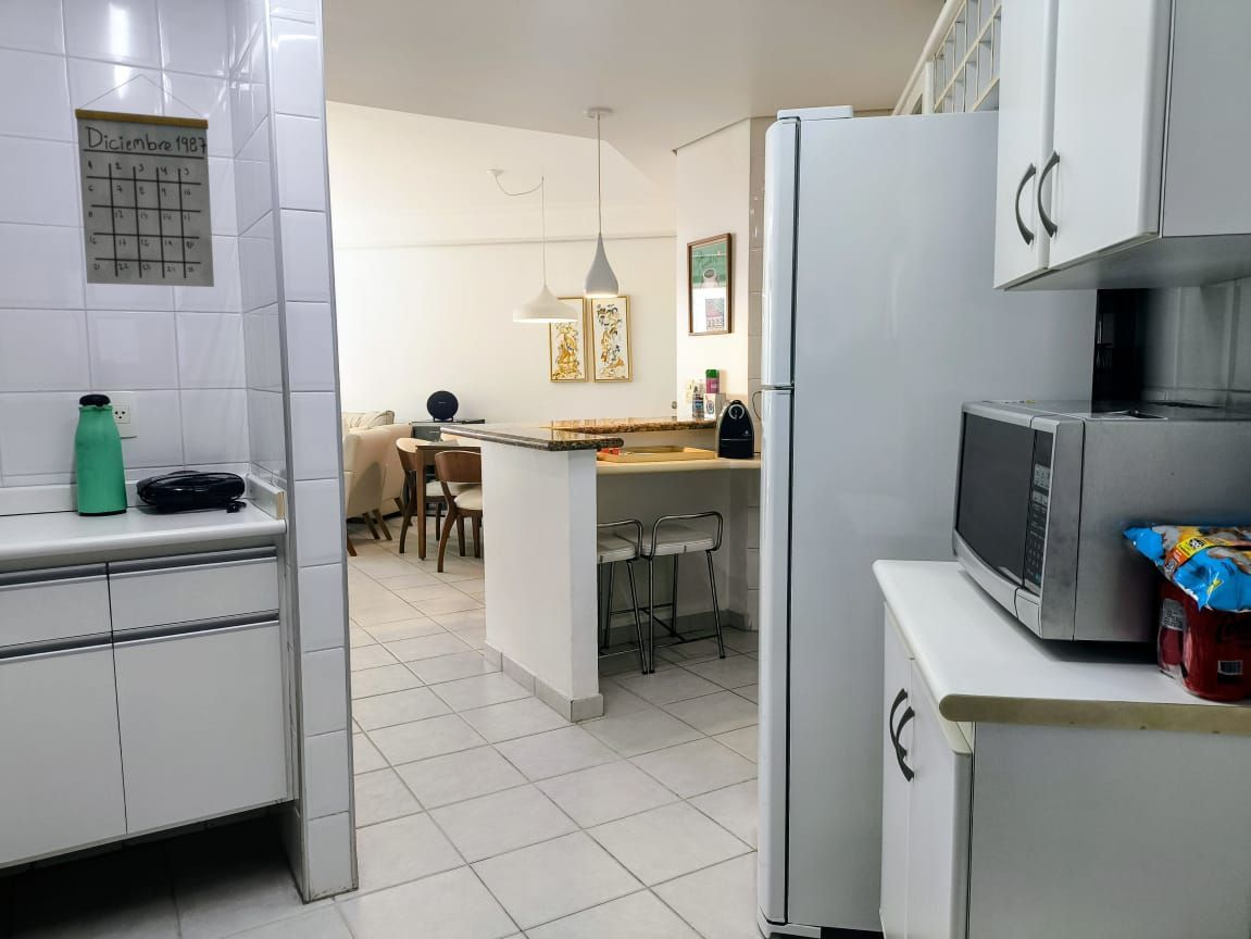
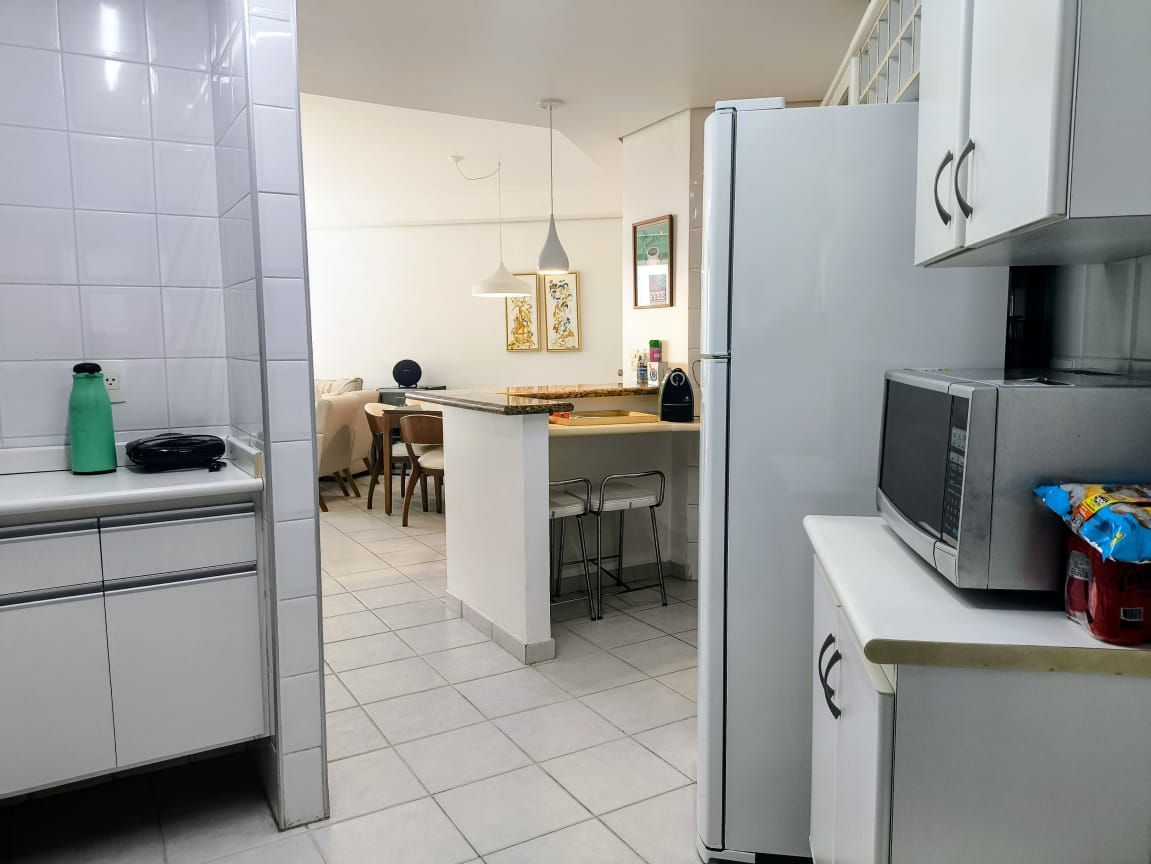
- calendar [74,73,215,288]
